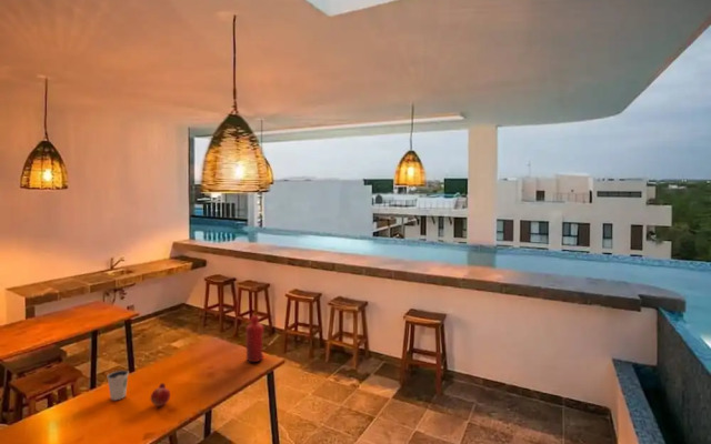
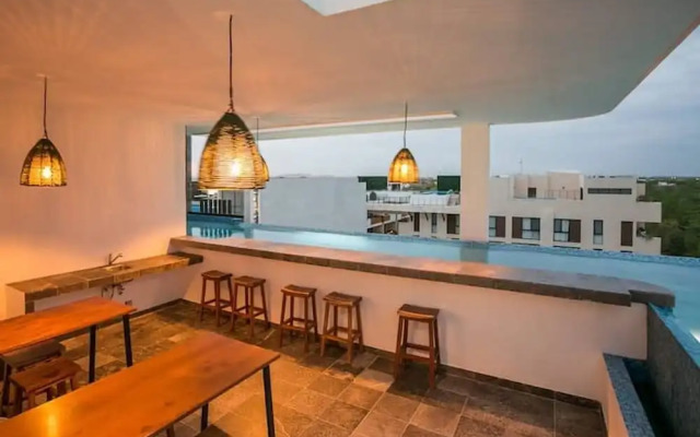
- water bottle [244,314,264,363]
- fruit [149,382,171,408]
- dixie cup [106,370,130,401]
